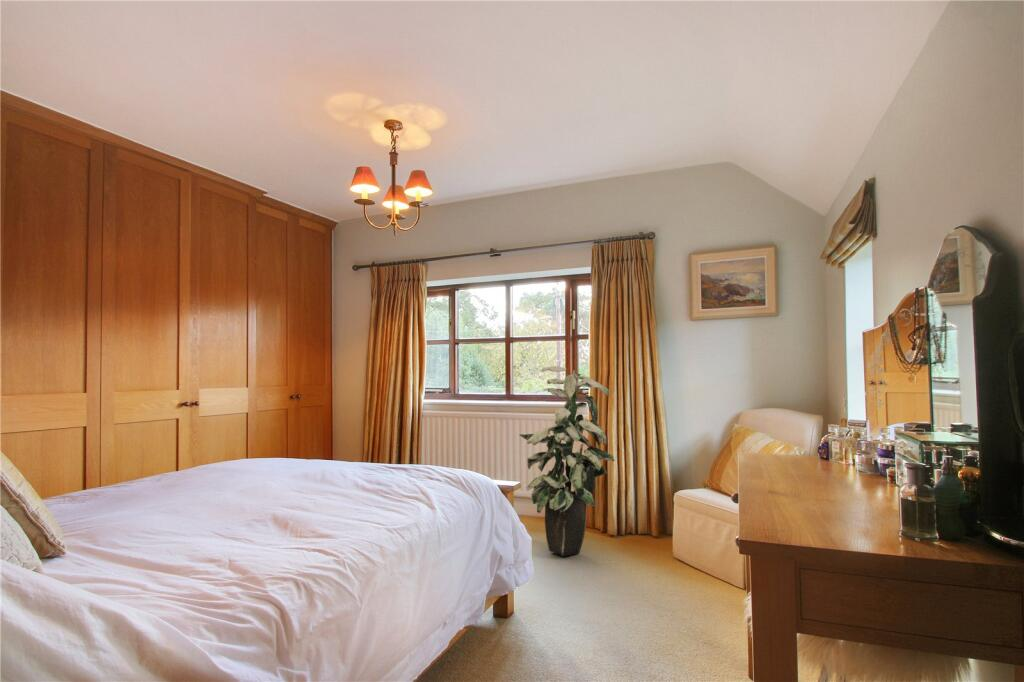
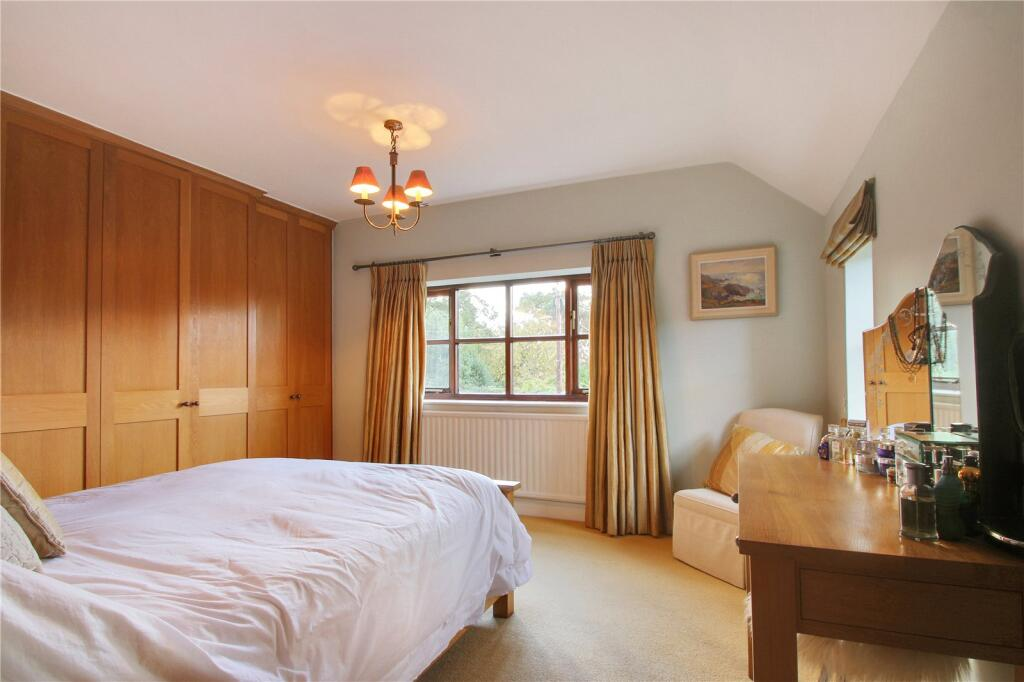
- indoor plant [518,365,615,557]
